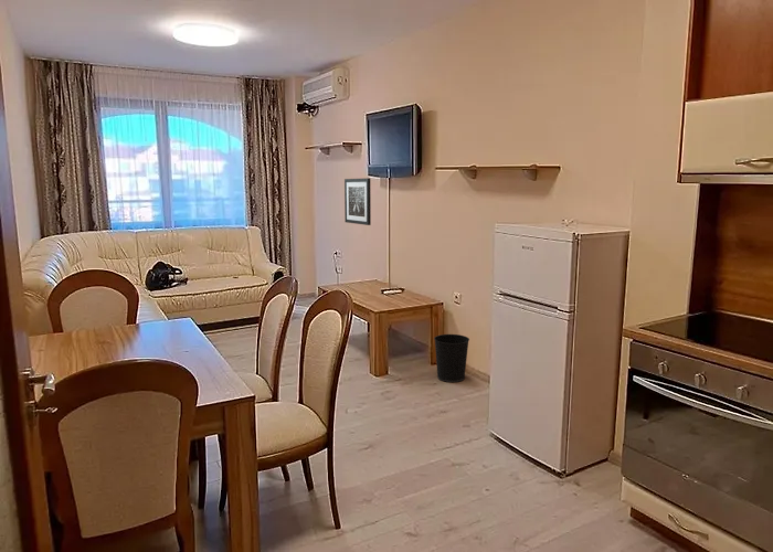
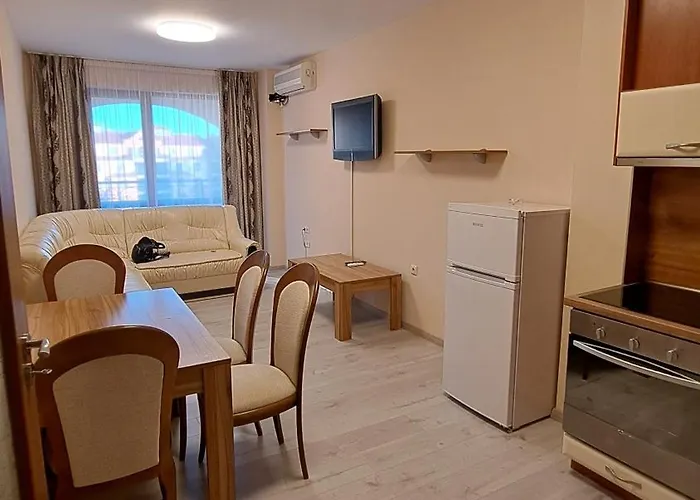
- wall art [343,177,372,226]
- wastebasket [433,333,470,383]
